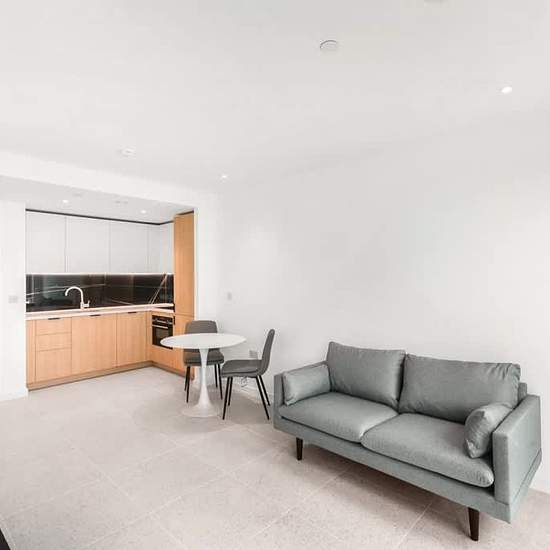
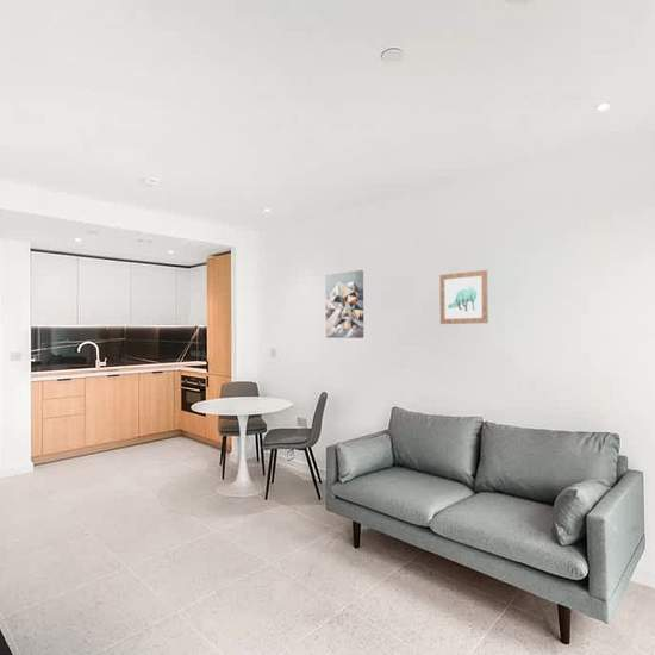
+ wall art [324,269,364,339]
+ wall art [438,269,489,325]
